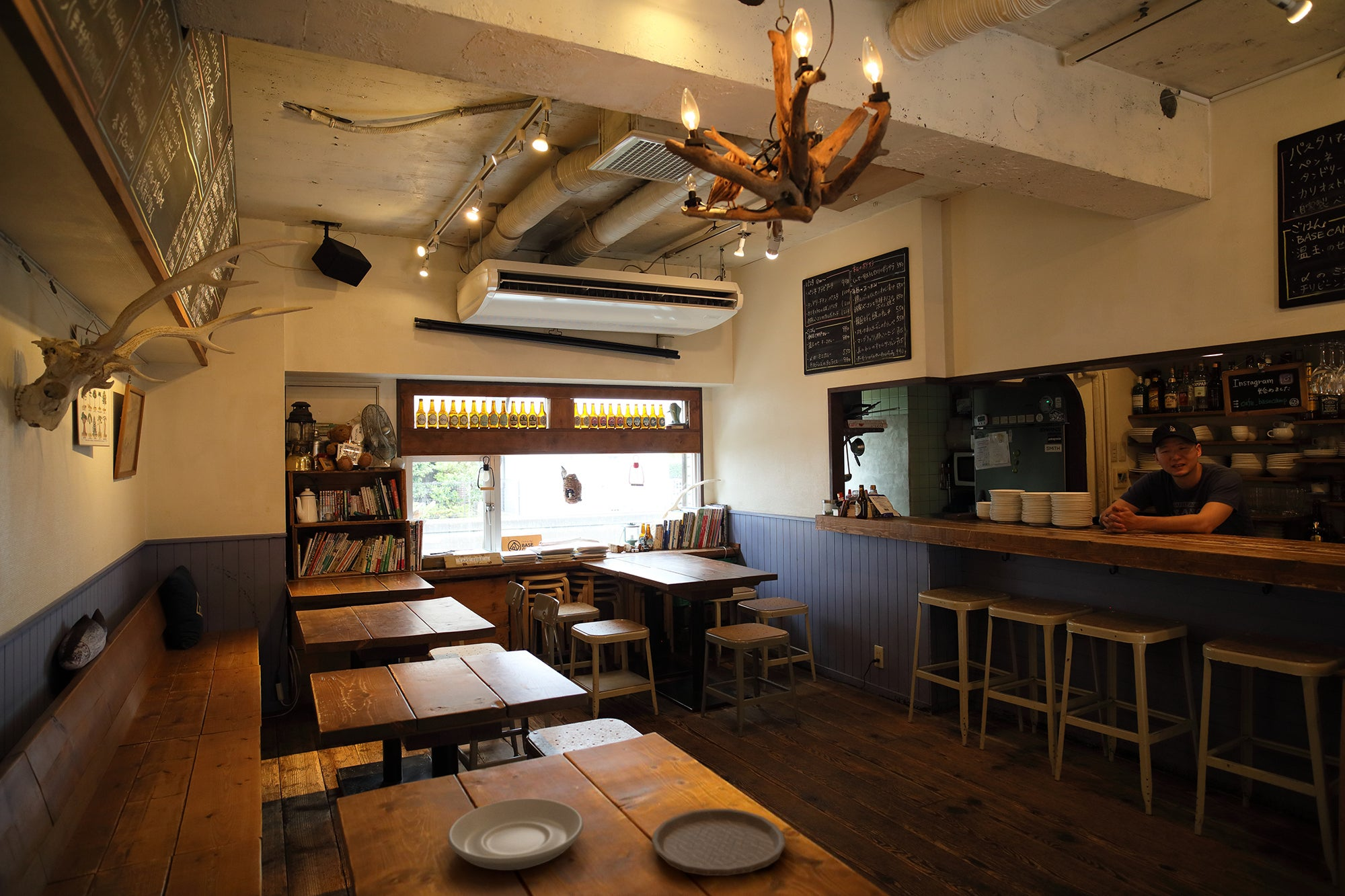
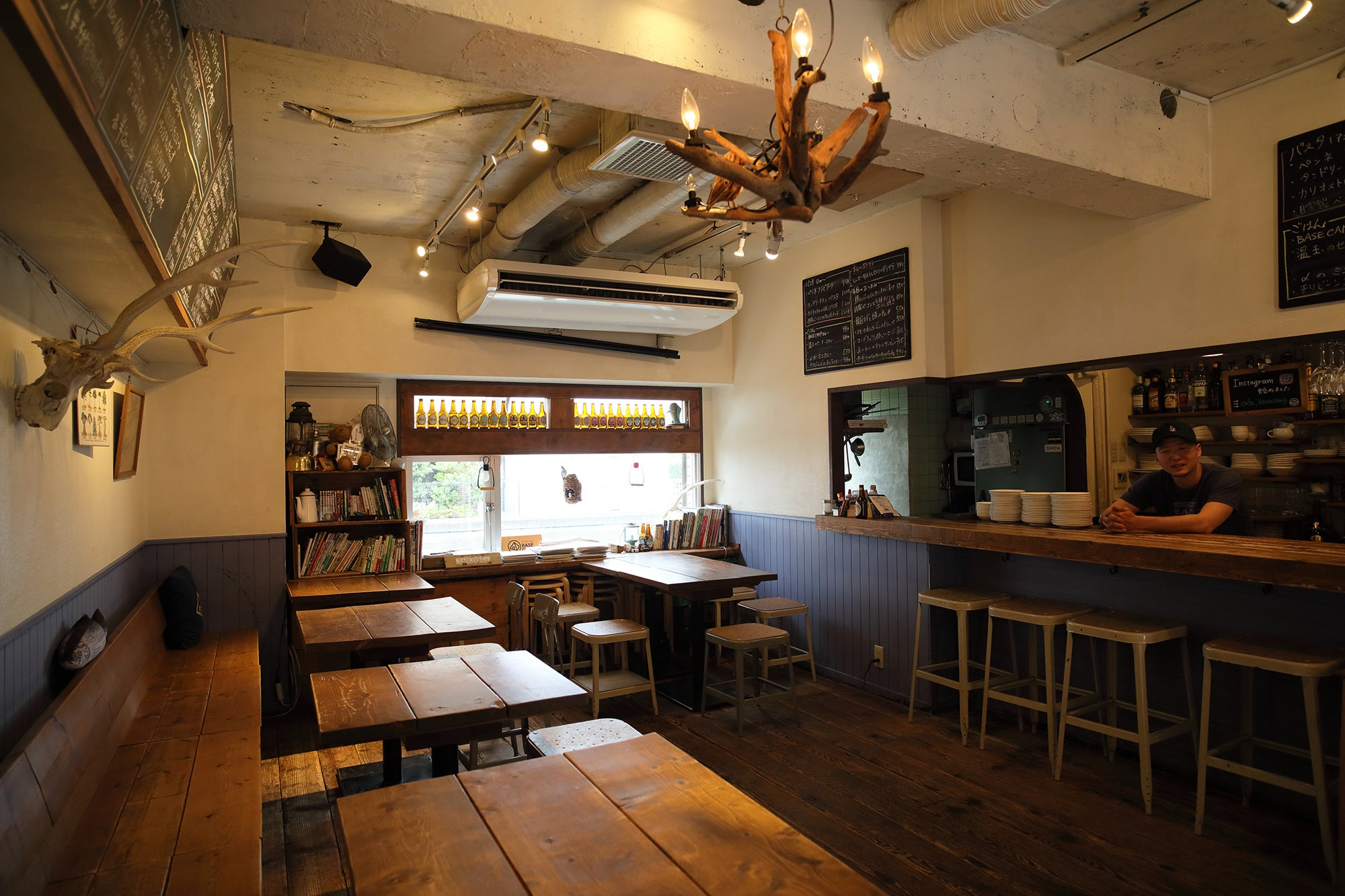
- plate [447,798,584,871]
- plate [651,808,787,877]
